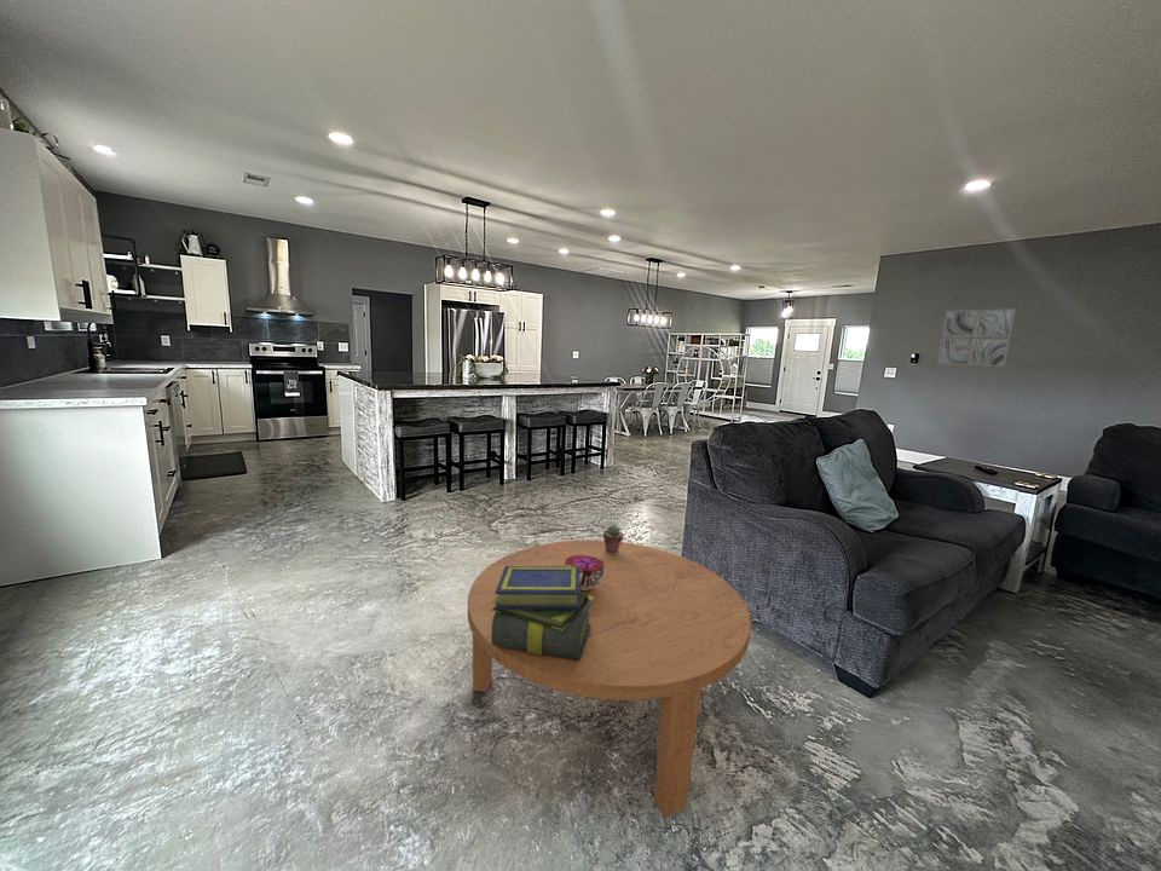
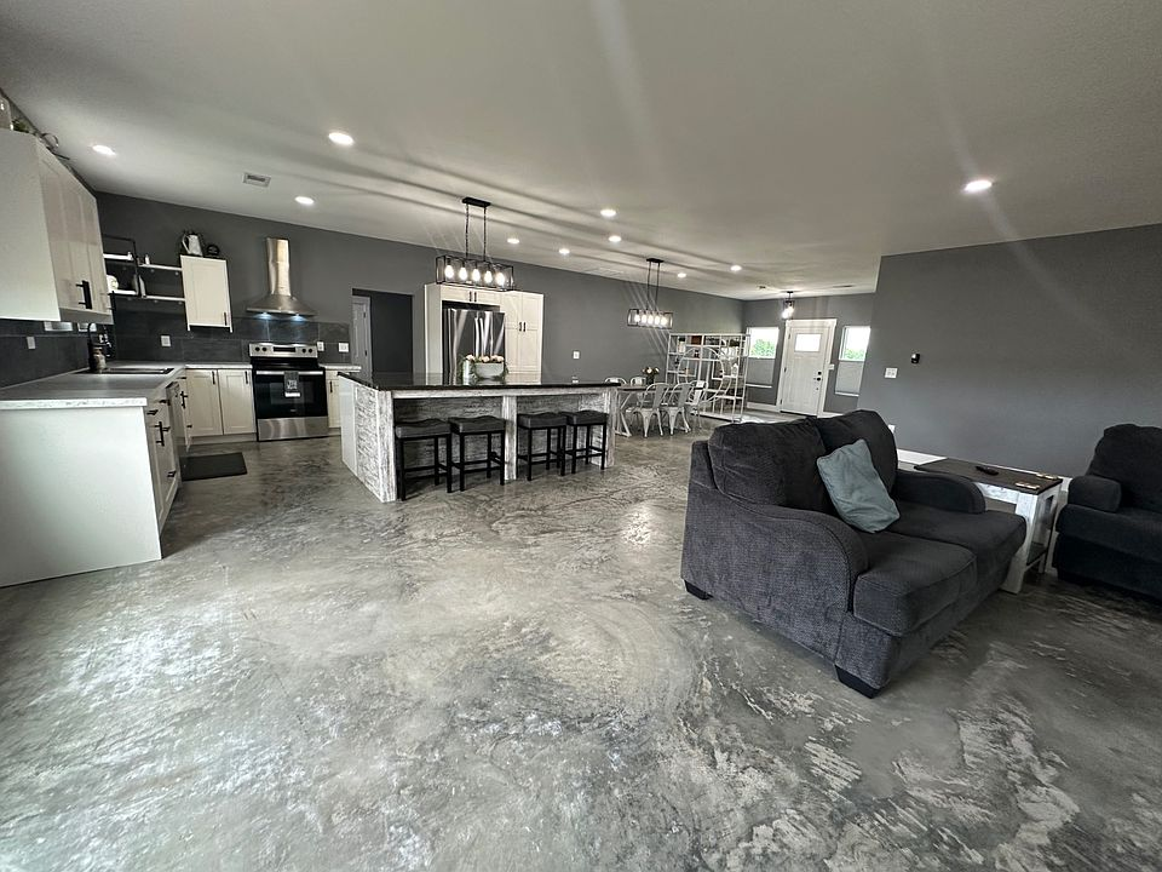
- potted succulent [602,524,625,554]
- decorative bowl [564,555,605,590]
- coffee table [467,540,752,819]
- stack of books [491,565,594,661]
- wall art [936,307,1017,368]
